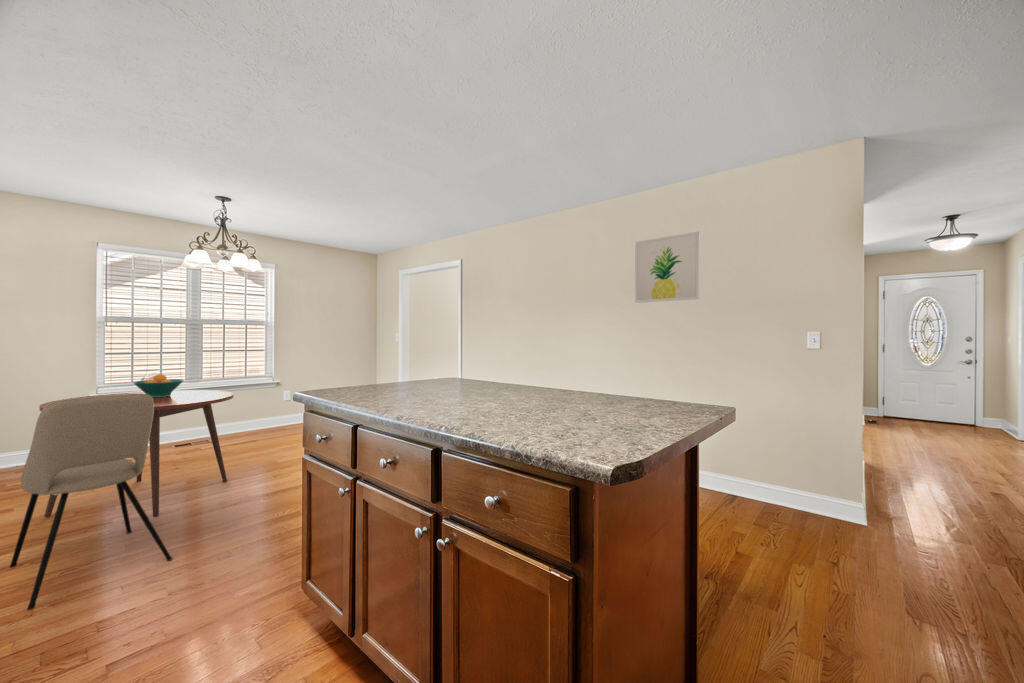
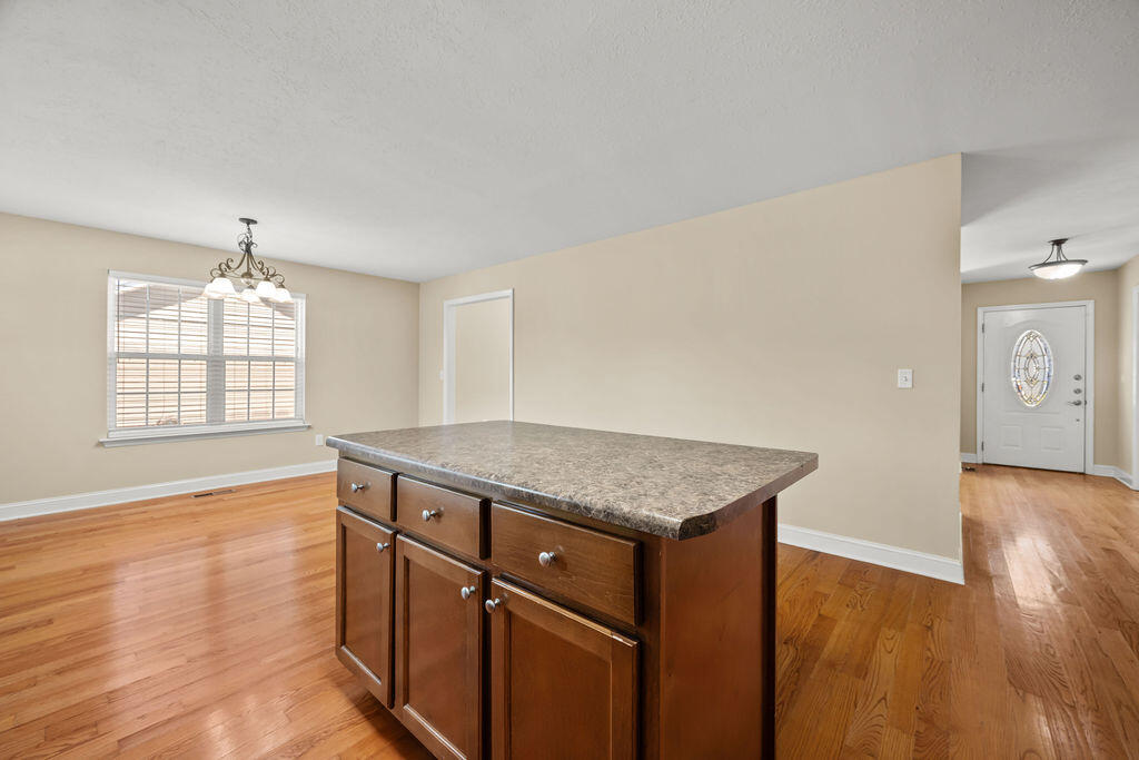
- fruit bowl [132,373,185,397]
- wall art [634,231,702,304]
- dining table [38,389,234,519]
- dining chair [9,394,173,611]
